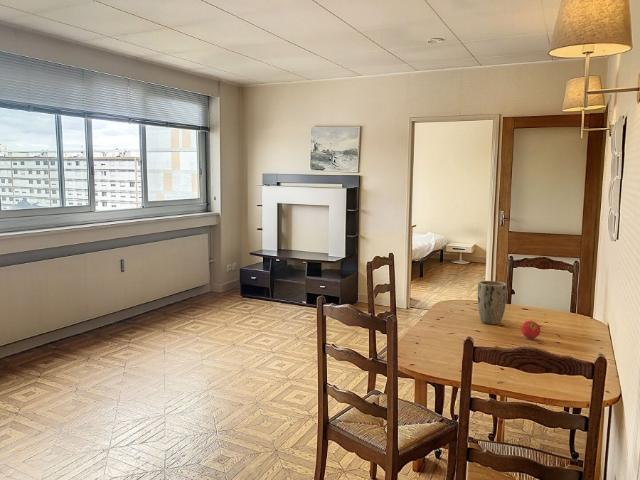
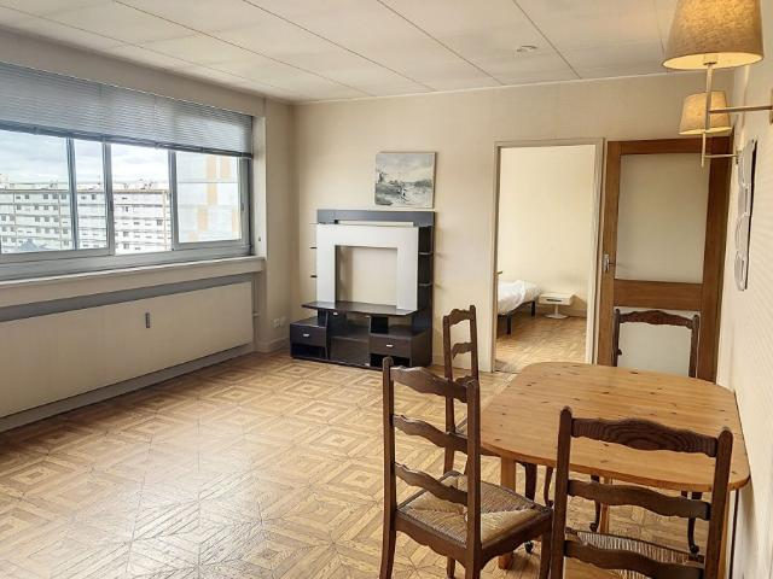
- plant pot [477,280,507,325]
- fruit [520,320,542,340]
